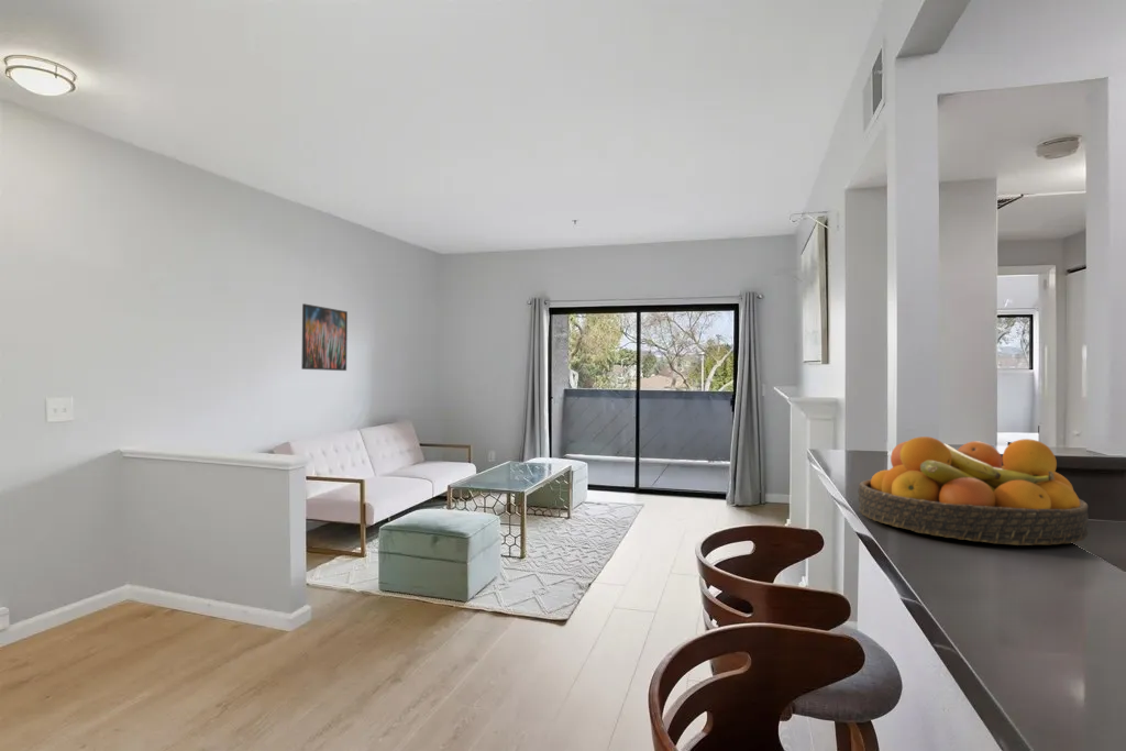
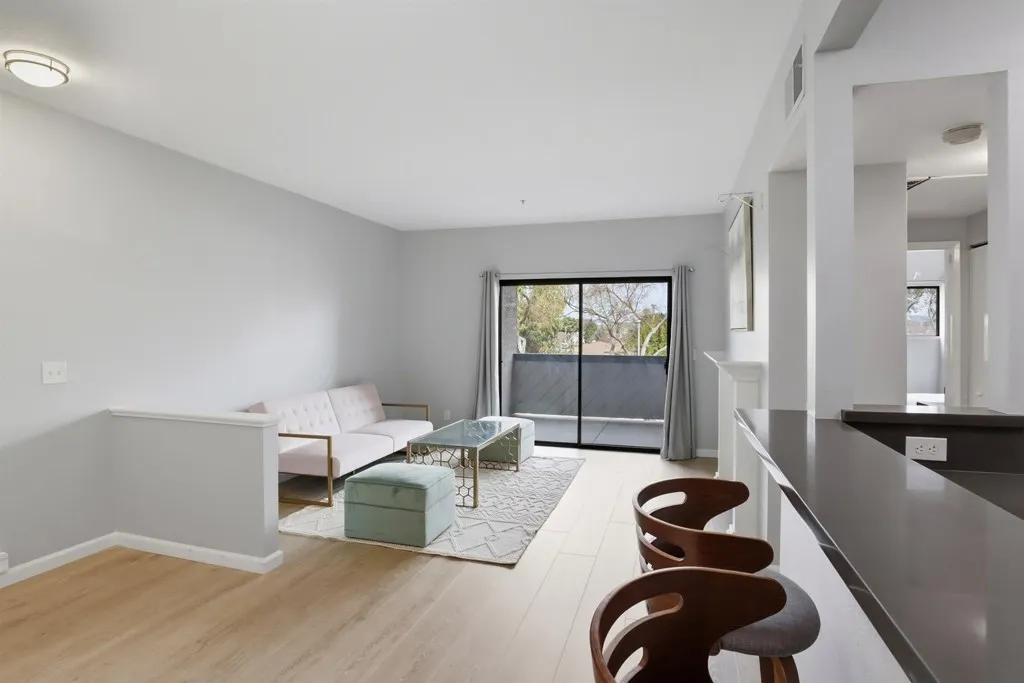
- fruit bowl [858,435,1090,546]
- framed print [300,302,349,372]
